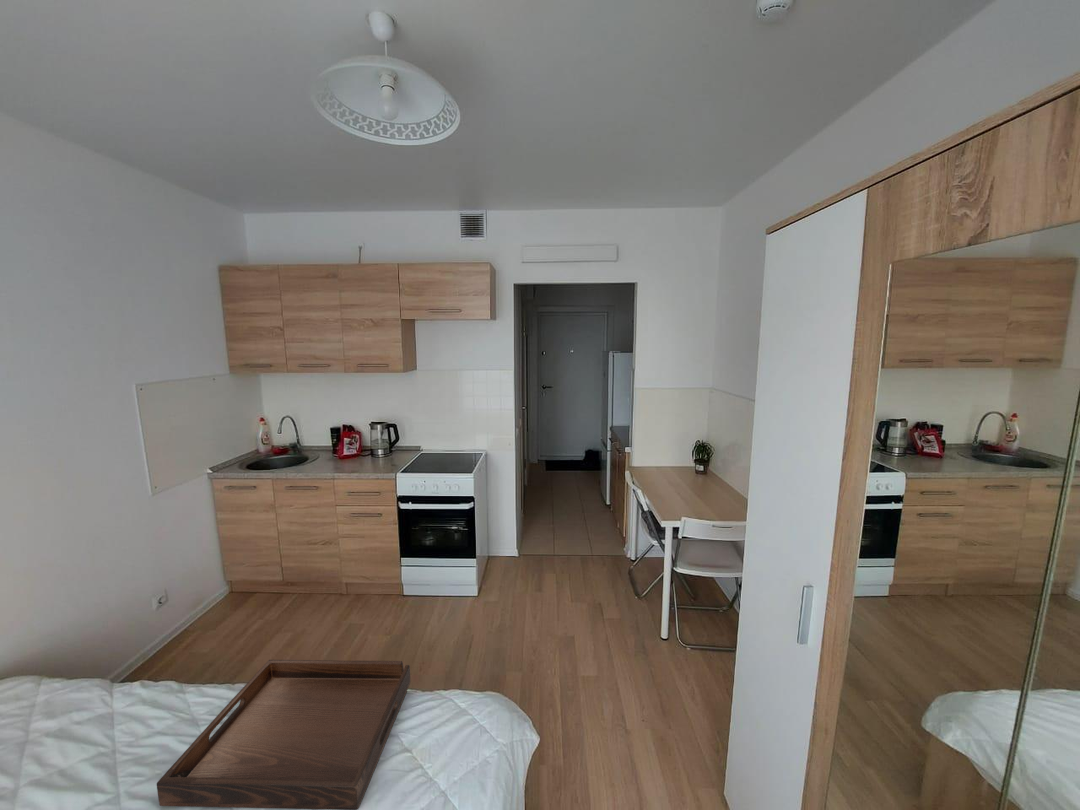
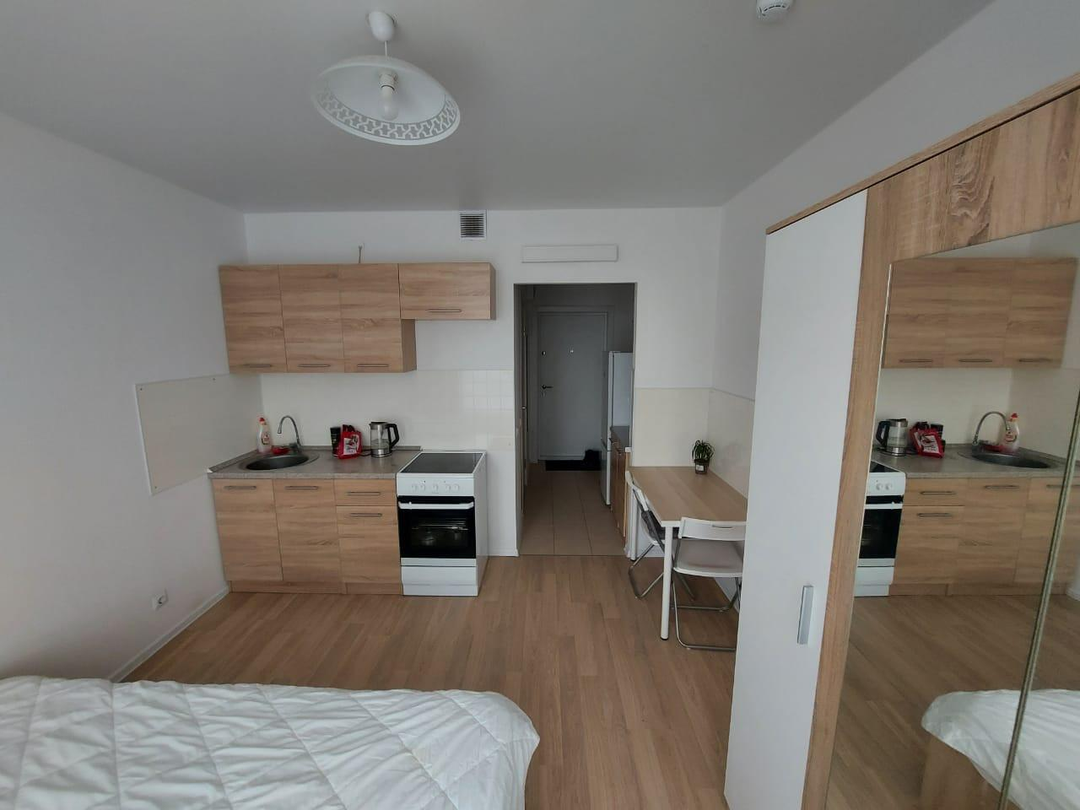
- serving tray [156,659,411,810]
